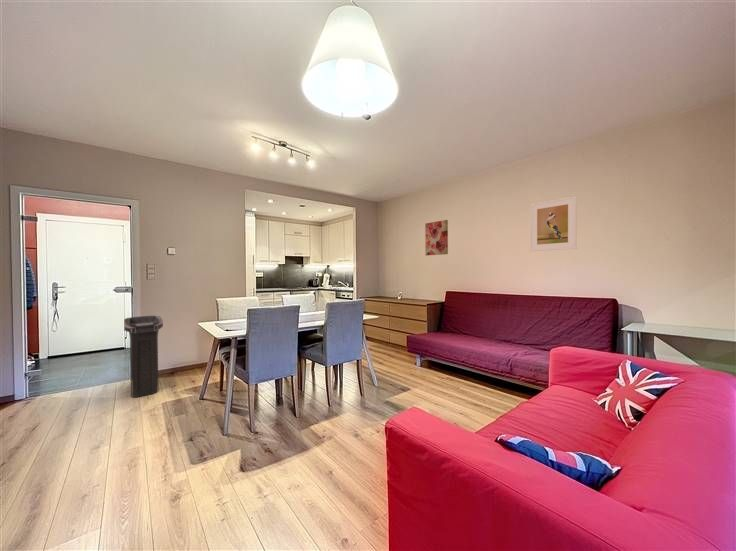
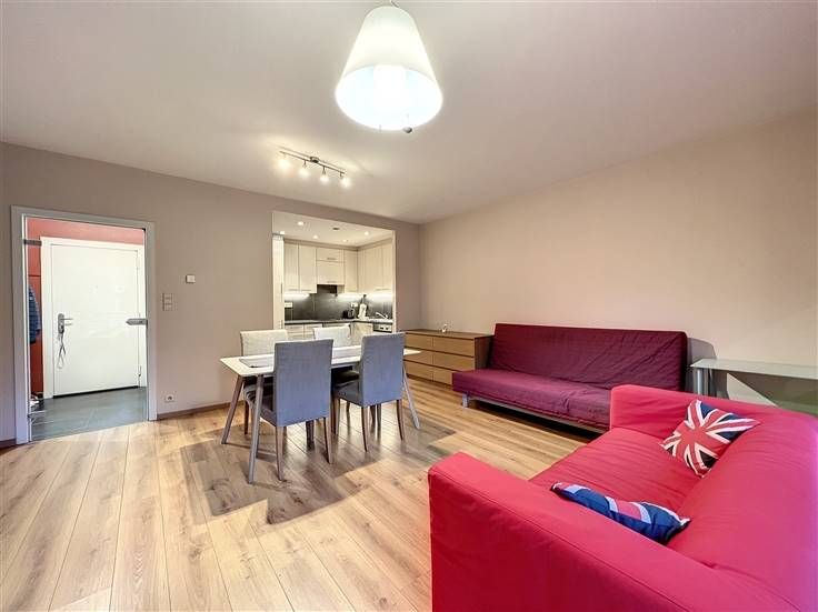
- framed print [529,195,578,252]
- trash can [123,315,164,398]
- wall art [424,219,449,256]
